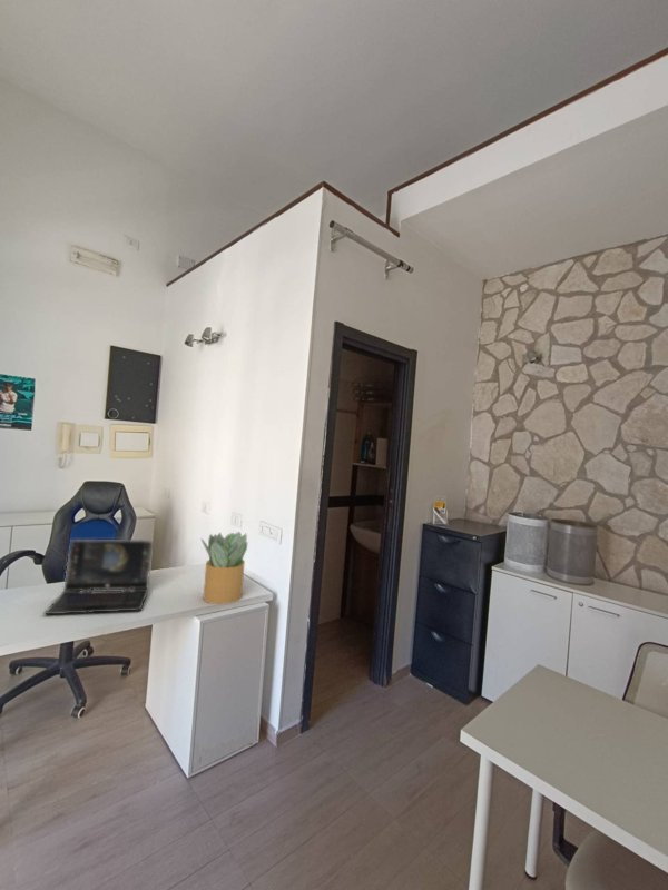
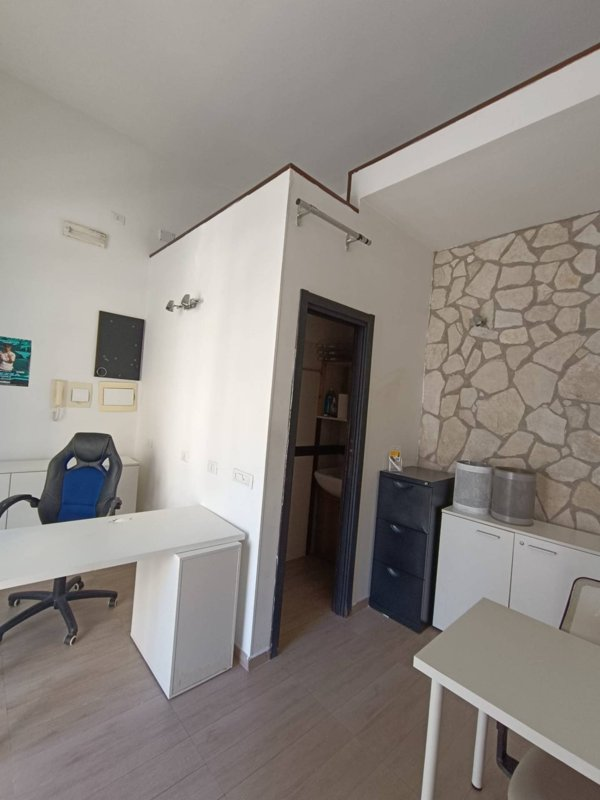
- potted plant [200,531,249,605]
- laptop [43,538,154,615]
